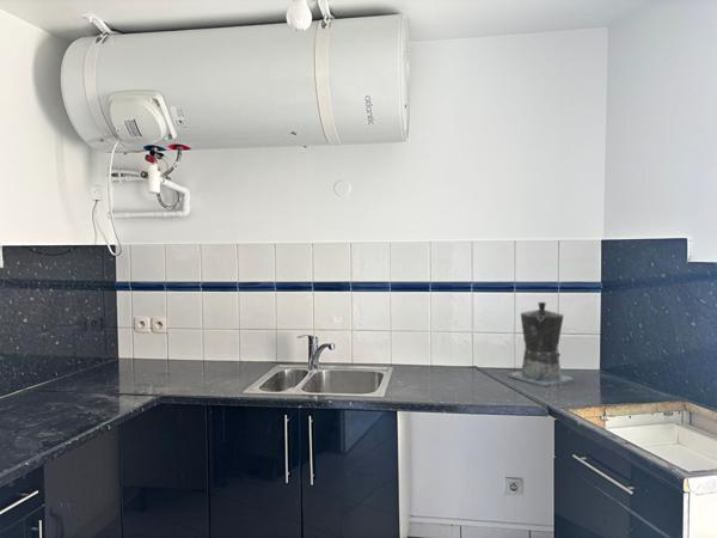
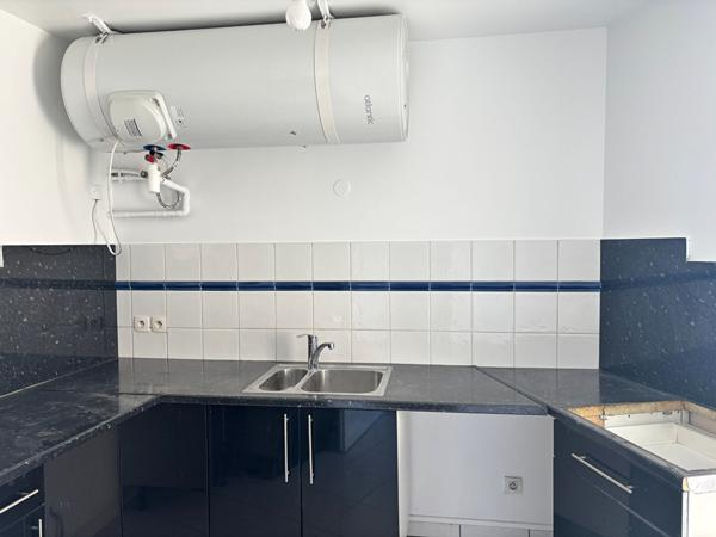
- coffee maker [507,301,575,389]
